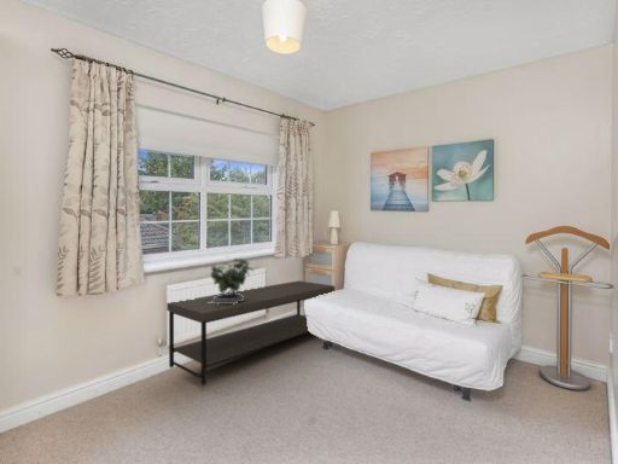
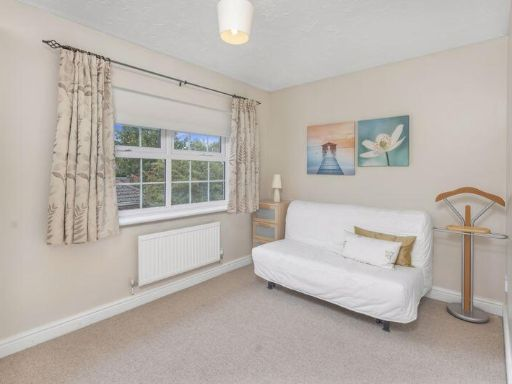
- storage bench [165,279,336,387]
- potted plant [208,256,255,304]
